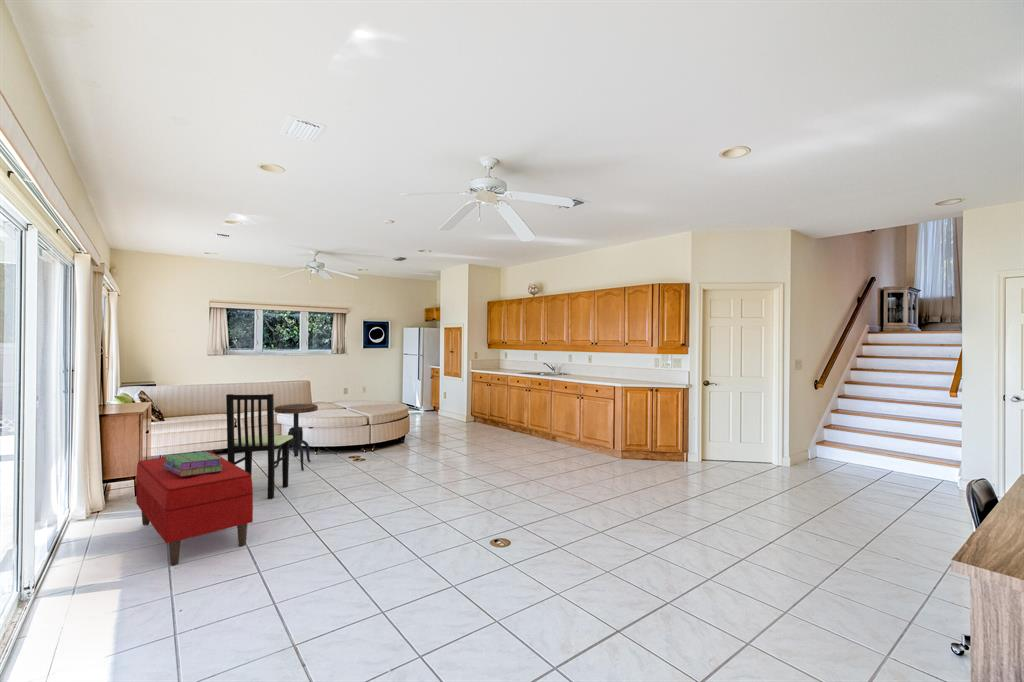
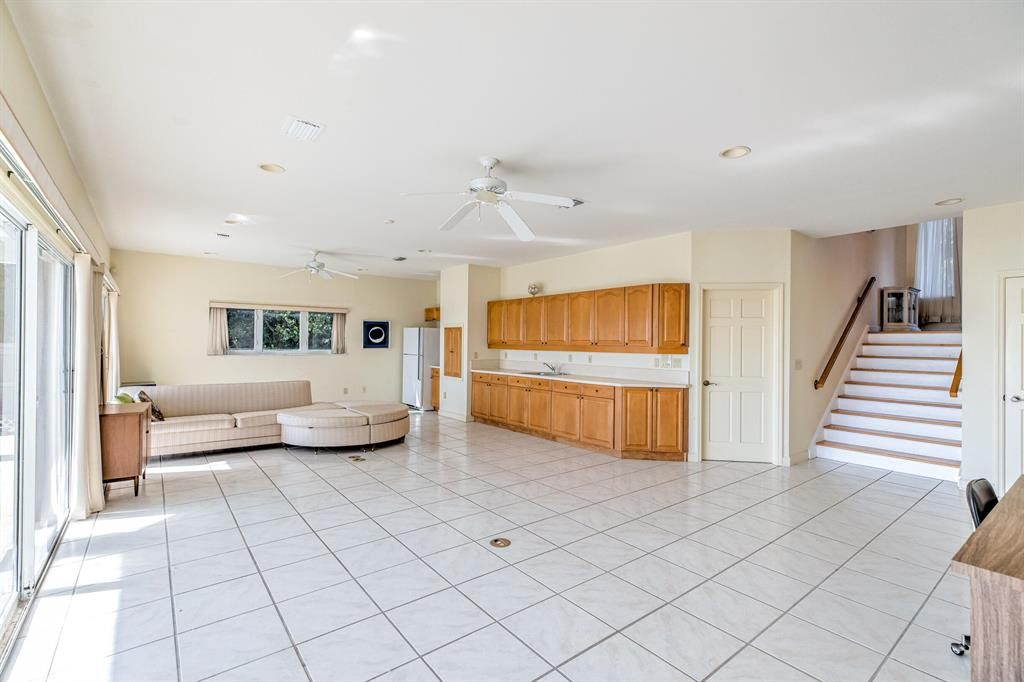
- side table [274,403,319,471]
- bench [135,450,254,567]
- dining chair [225,393,293,500]
- stack of books [163,451,223,476]
